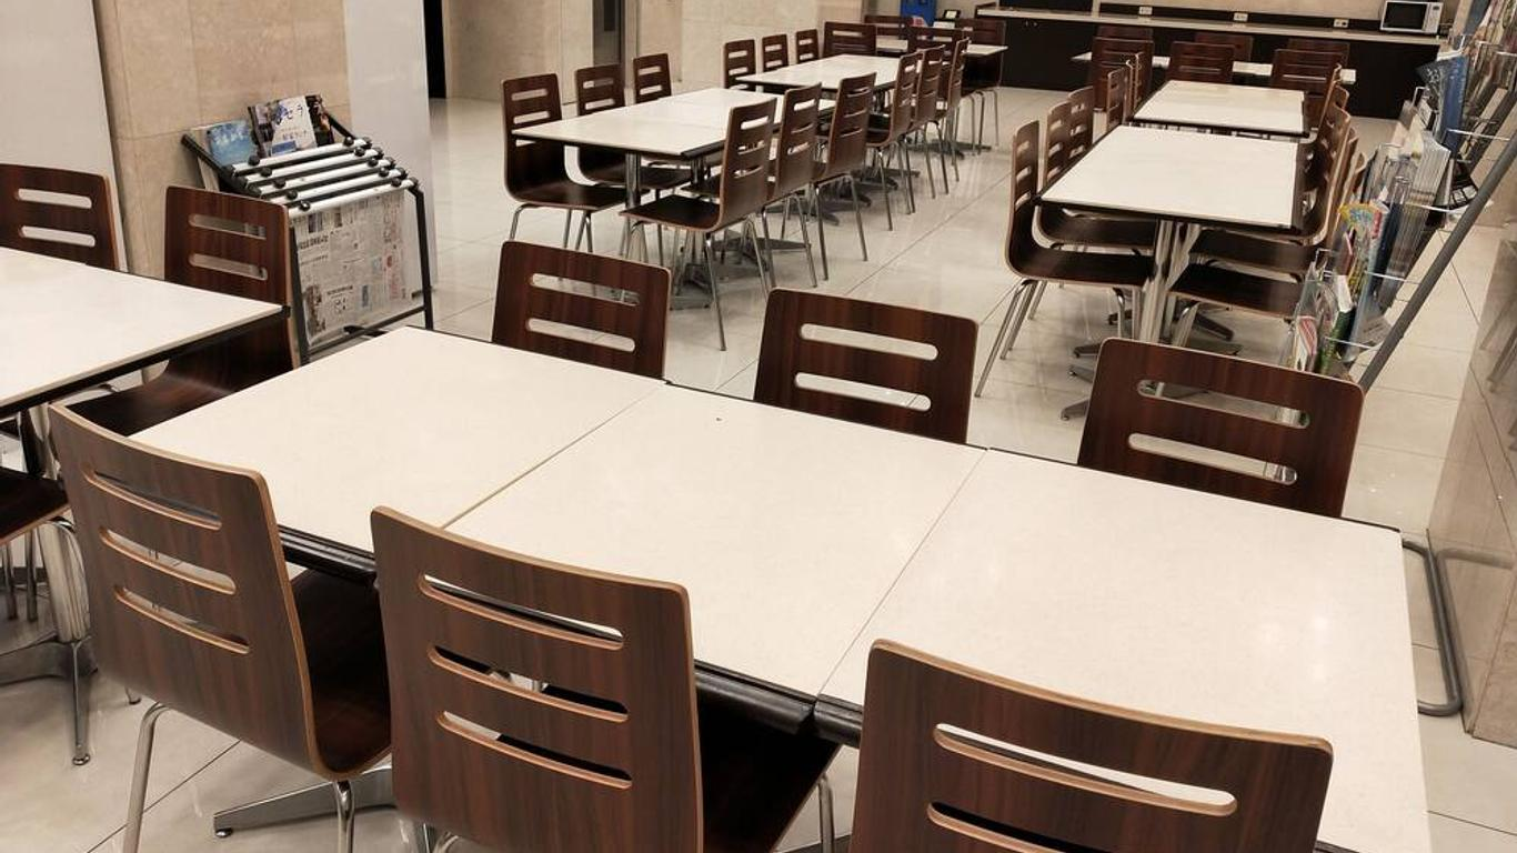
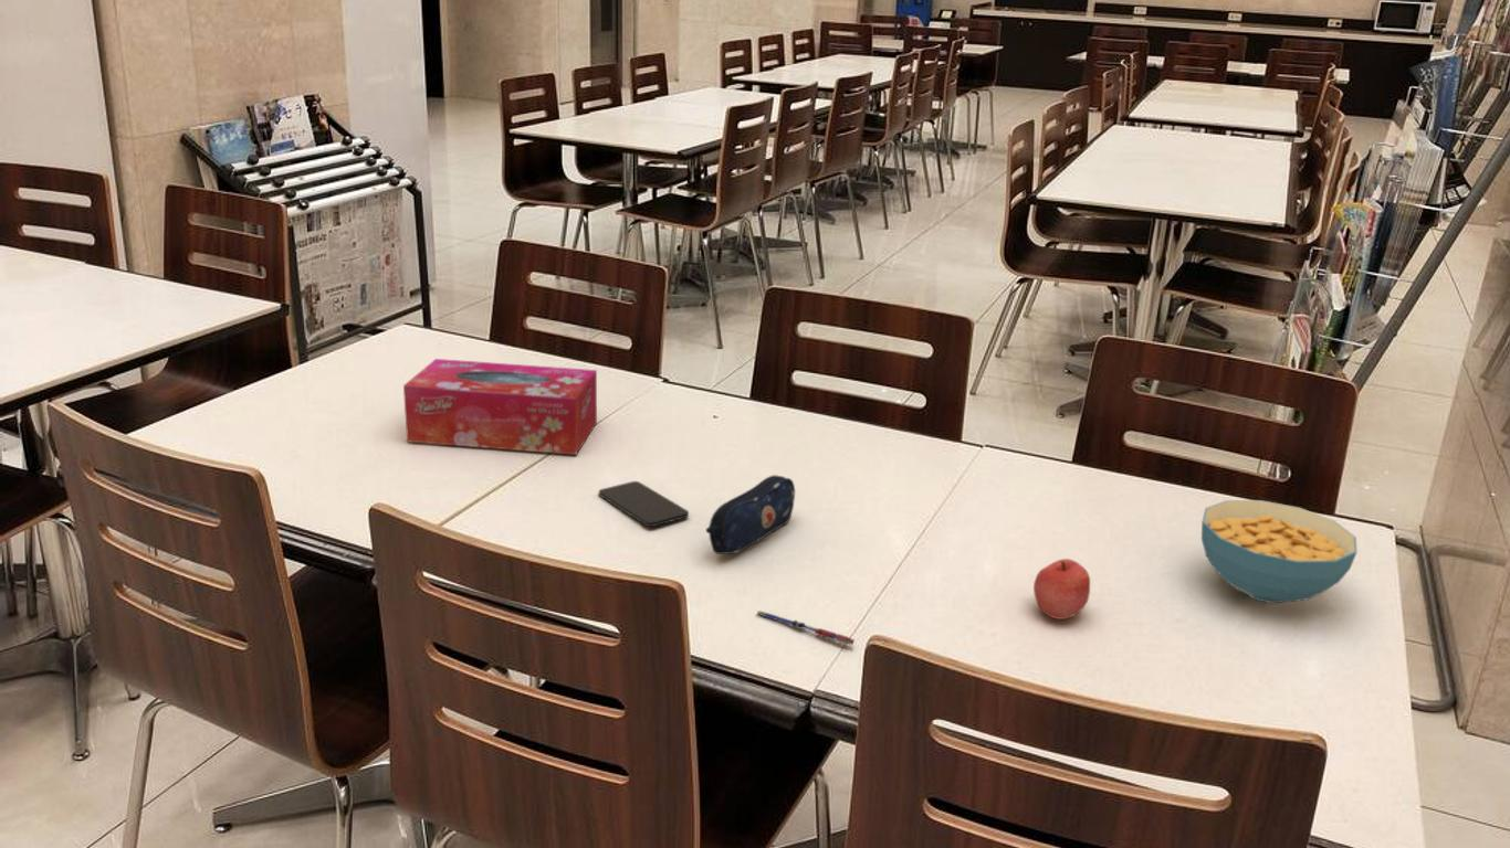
+ pencil case [705,474,796,555]
+ apple [1032,558,1091,621]
+ smartphone [598,480,690,528]
+ cereal bowl [1200,499,1359,604]
+ tissue box [402,358,598,456]
+ pen [756,610,856,646]
